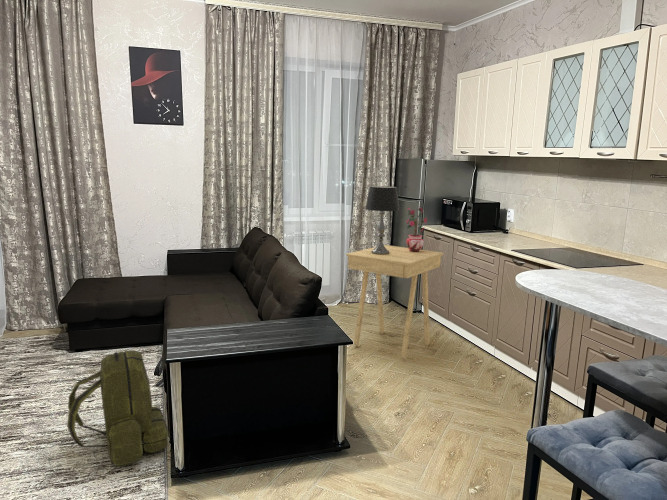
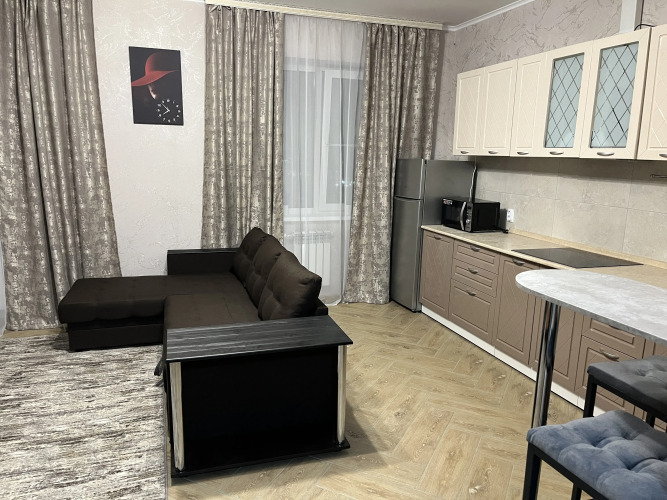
- table lamp [364,185,400,255]
- potted plant [405,206,428,252]
- side table [345,244,445,360]
- backpack [66,349,169,467]
